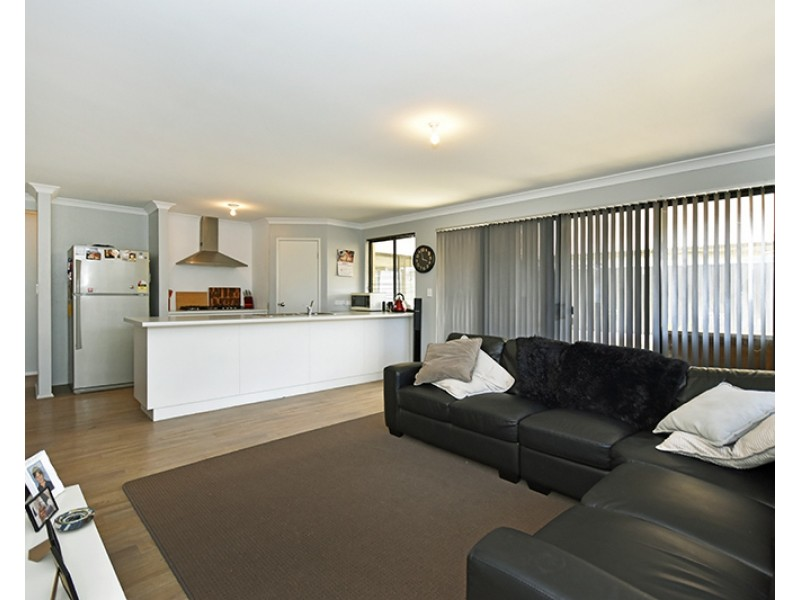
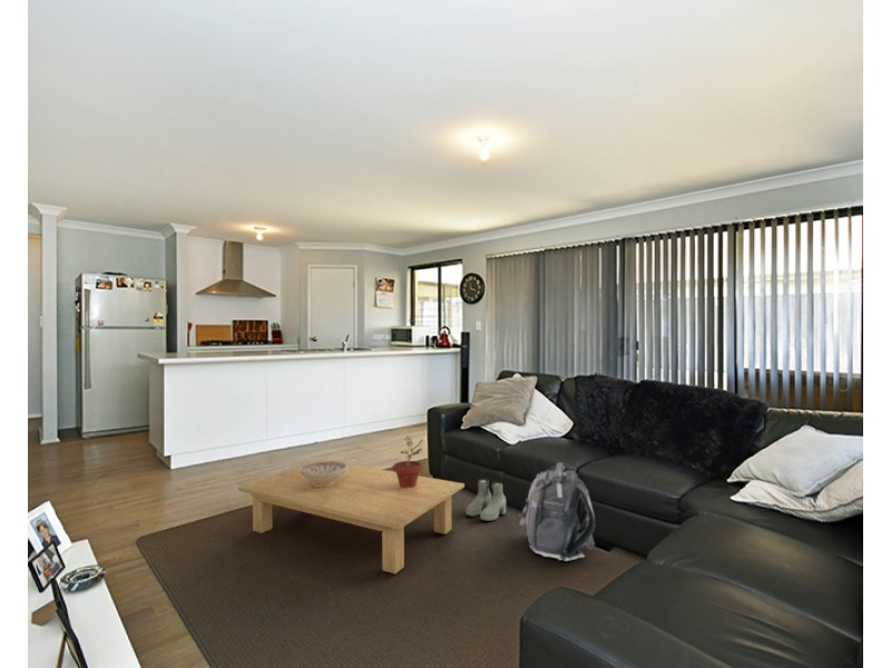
+ potted plant [391,434,425,488]
+ boots [464,478,507,522]
+ decorative bowl [300,460,346,488]
+ coffee table [237,459,466,574]
+ backpack [519,462,596,562]
